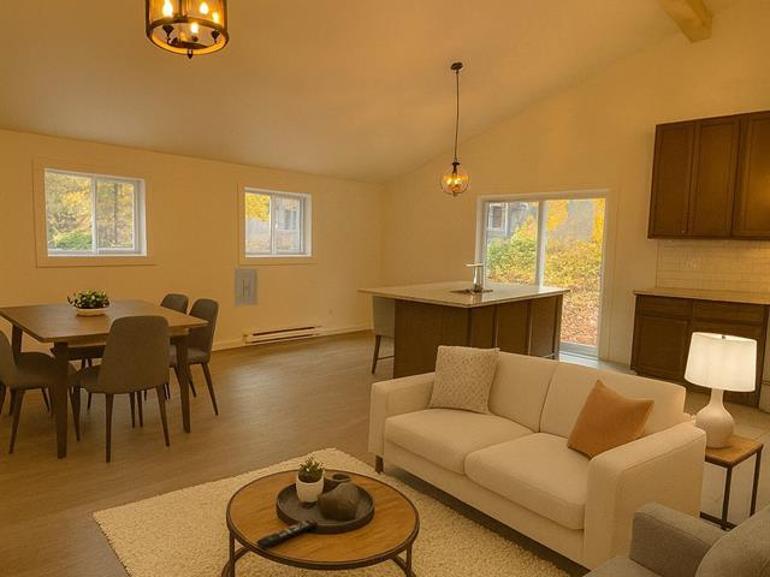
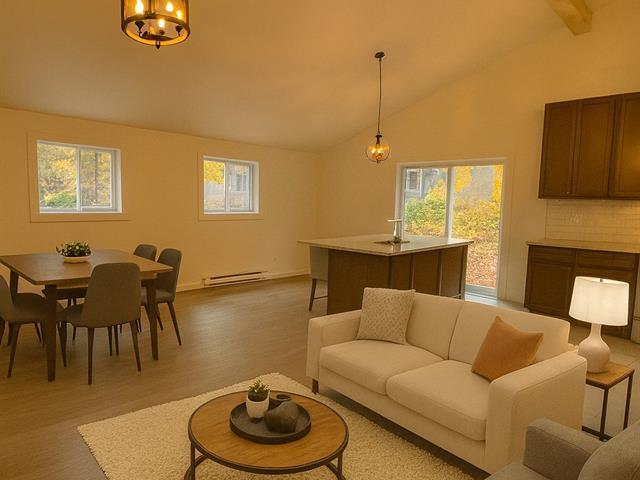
- wall art [233,267,259,308]
- remote control [255,517,319,551]
